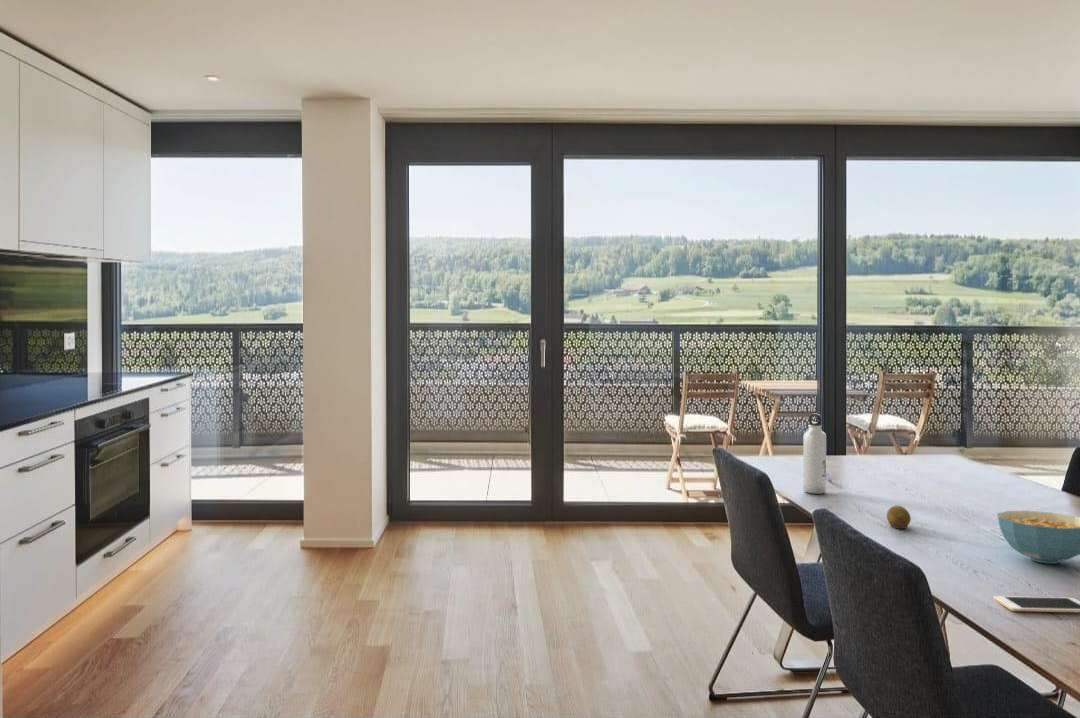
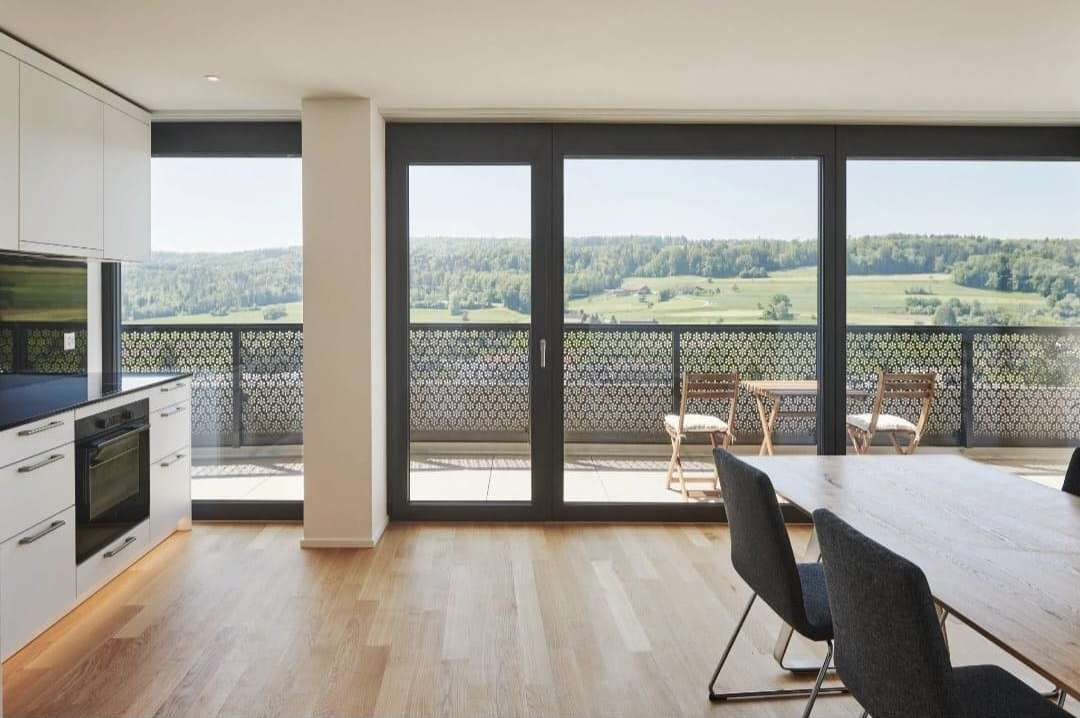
- fruit [886,504,912,530]
- cell phone [992,595,1080,613]
- water bottle [802,413,827,495]
- cereal bowl [996,510,1080,565]
